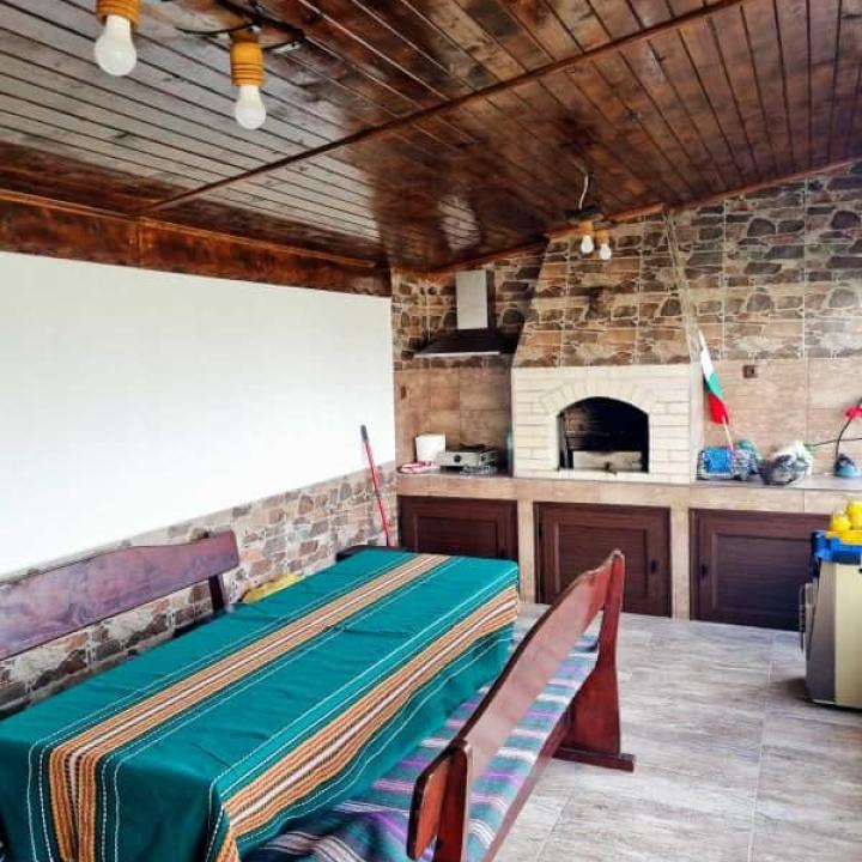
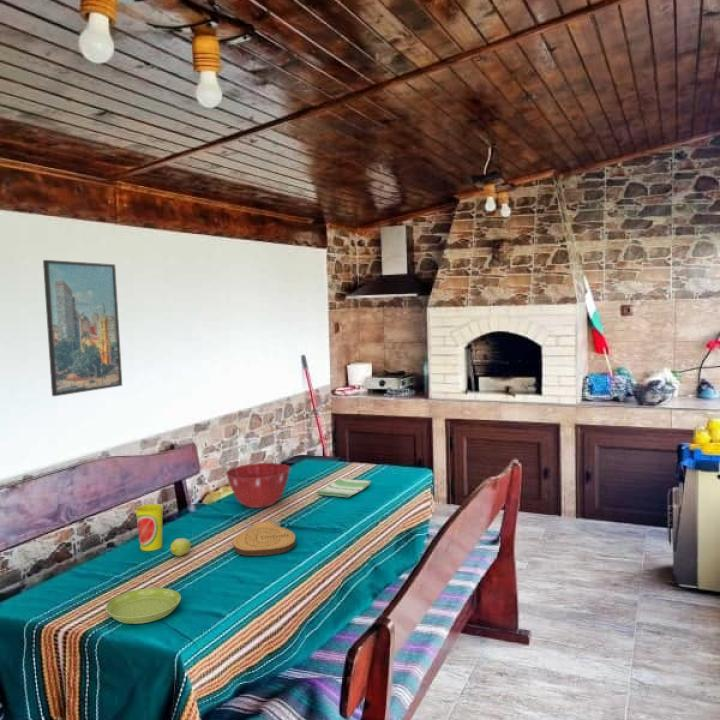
+ key chain [232,520,296,557]
+ cup [135,503,164,552]
+ mixing bowl [224,462,291,509]
+ dish towel [315,477,372,498]
+ saucer [105,587,182,625]
+ fruit [170,537,192,557]
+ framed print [42,259,123,397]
